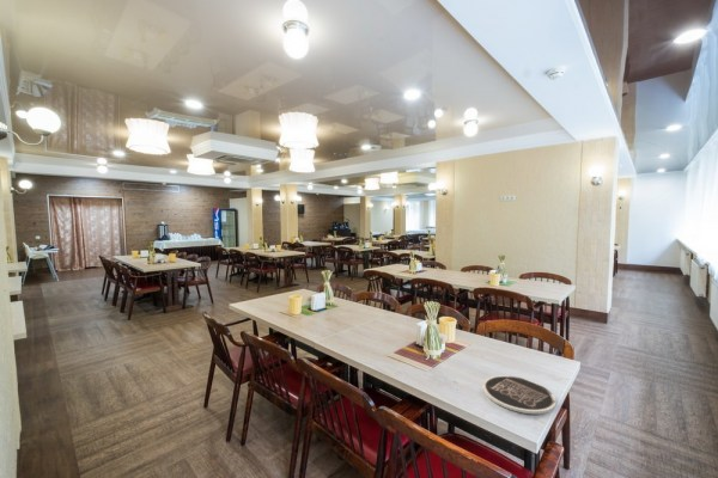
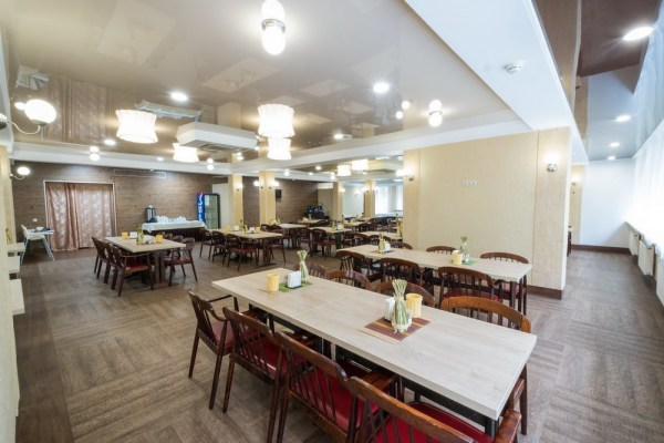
- plate [482,374,558,415]
